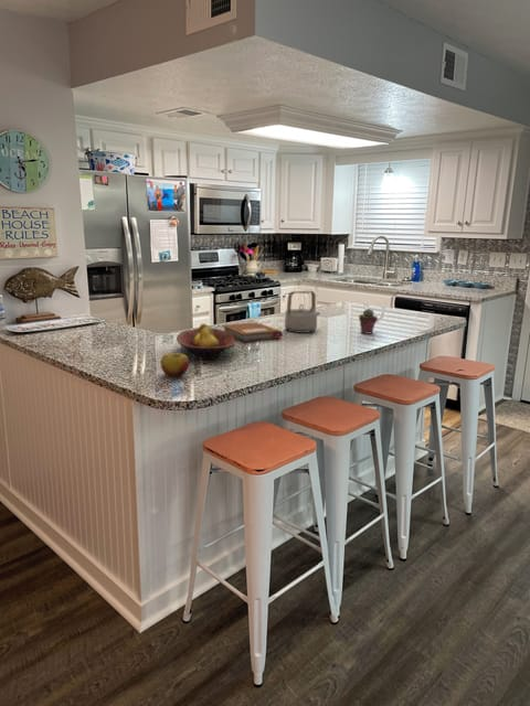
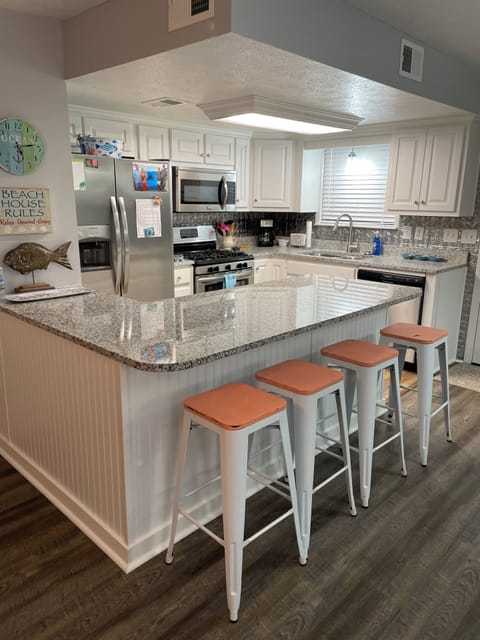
- apple [160,352,190,378]
- notebook [221,321,284,343]
- teapot [284,290,321,334]
- potted succulent [358,308,379,334]
- fruit bowl [176,322,236,361]
